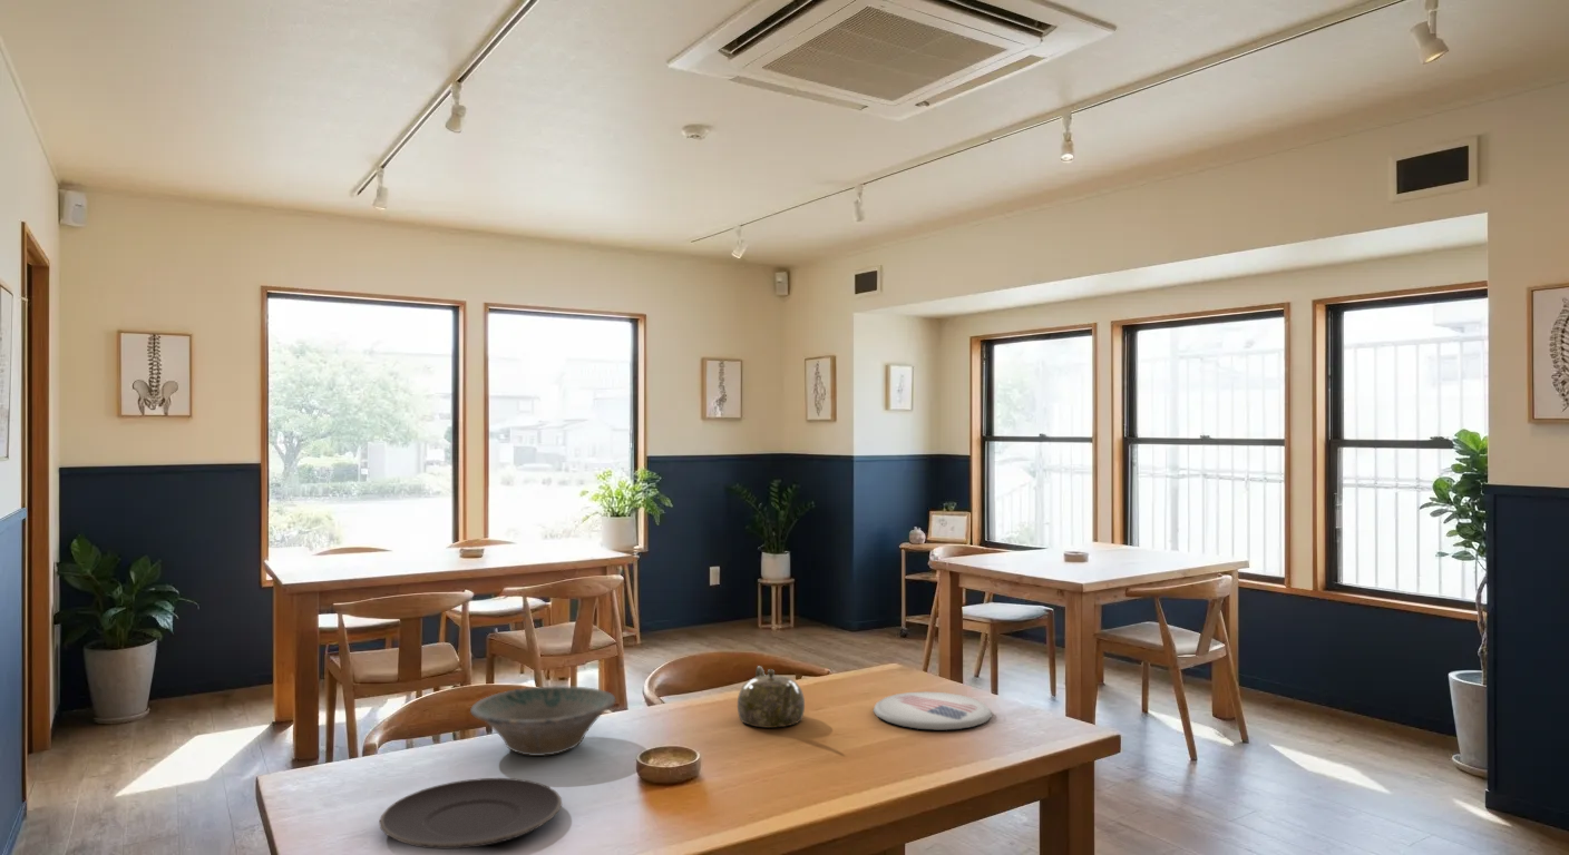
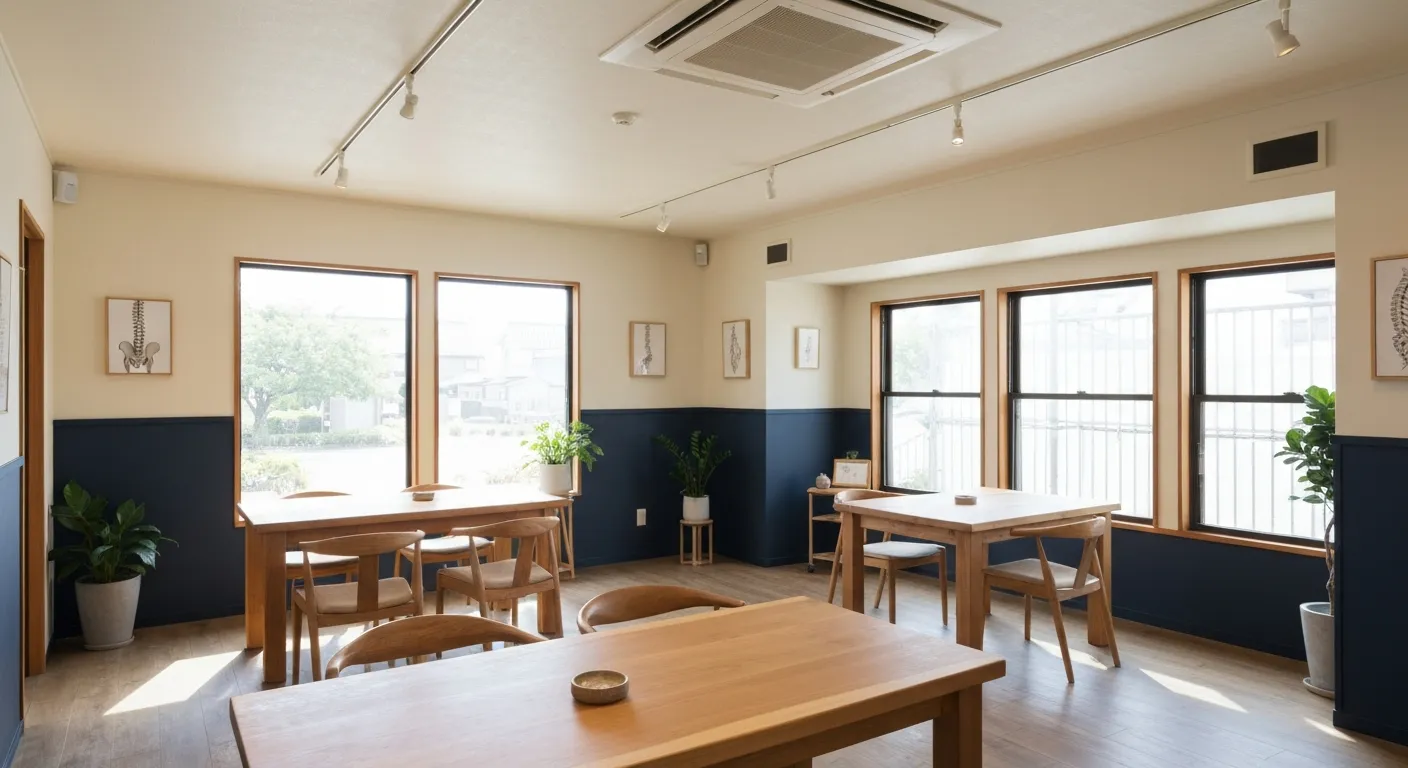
- bowl [469,685,617,757]
- teapot [737,665,806,729]
- plate [873,690,993,731]
- plate [378,777,563,851]
